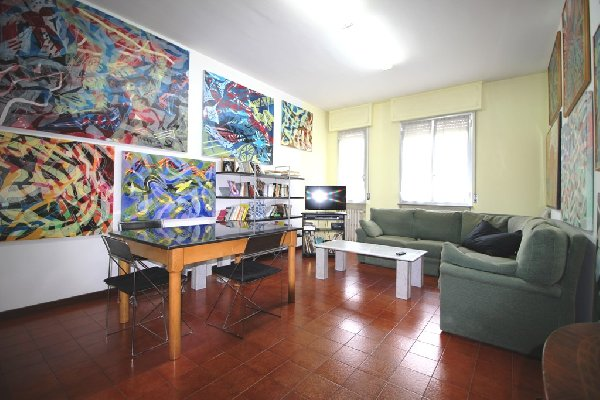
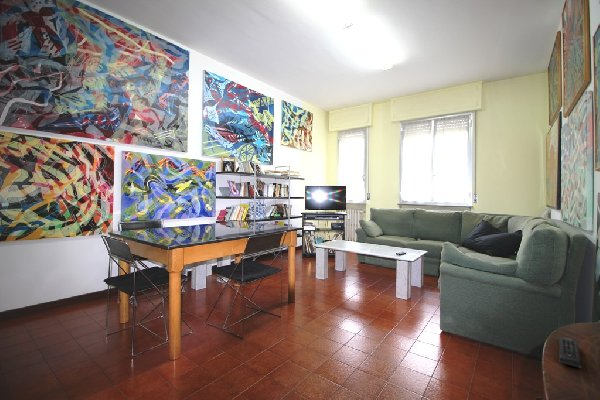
+ remote control [558,336,582,369]
